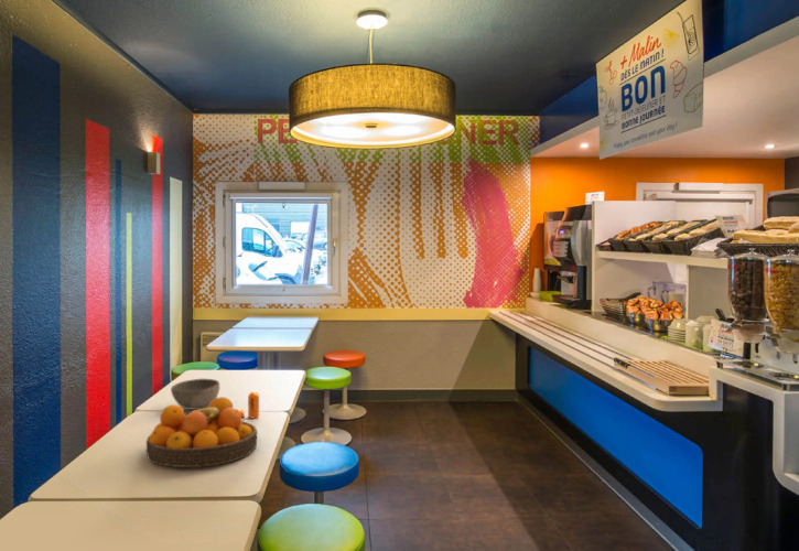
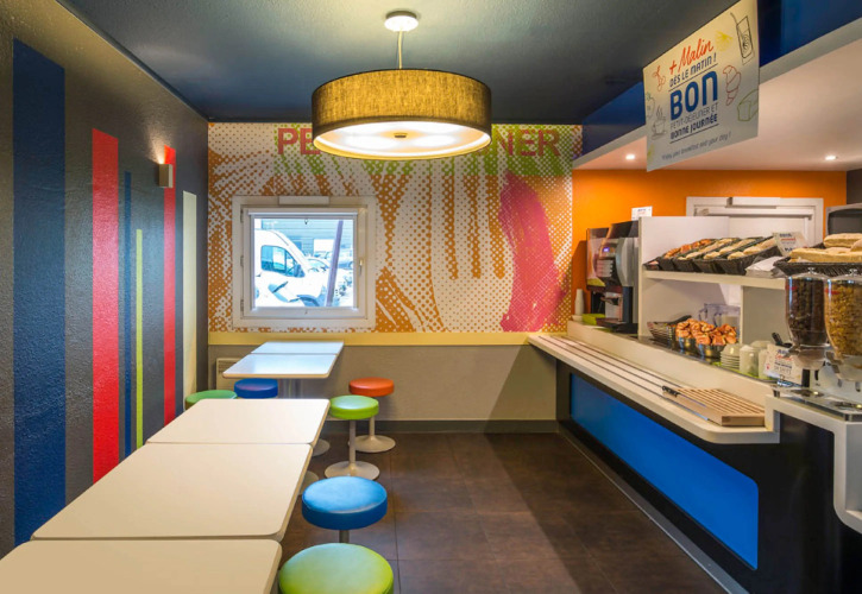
- fruit bowl [145,396,258,468]
- bowl [170,378,220,411]
- pepper shaker [237,390,260,419]
